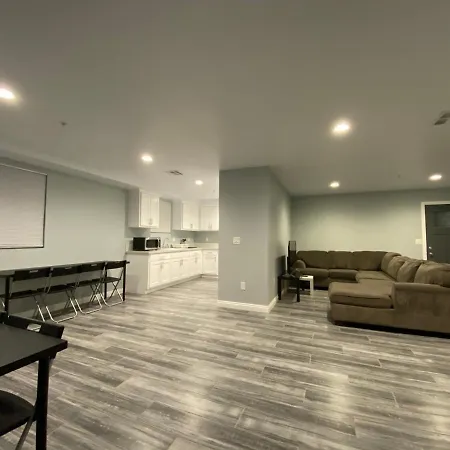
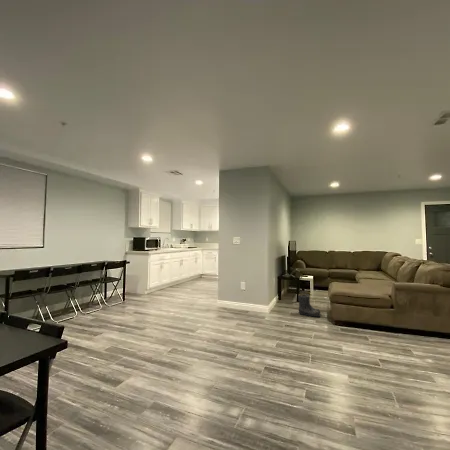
+ boots [297,293,321,318]
